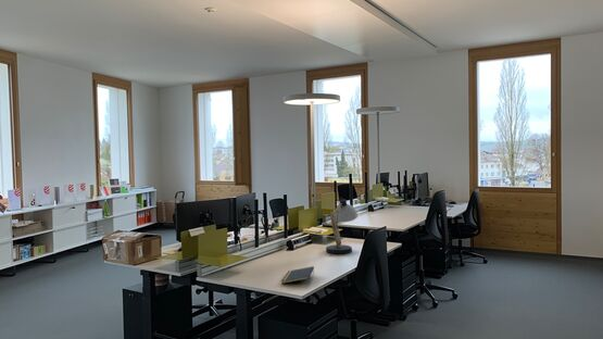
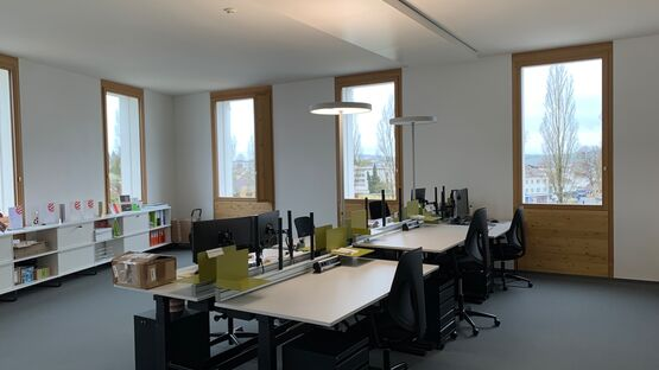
- desk lamp [325,197,359,256]
- notepad [280,265,315,285]
